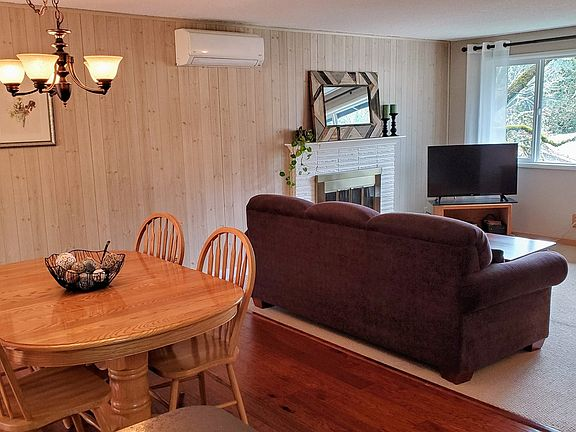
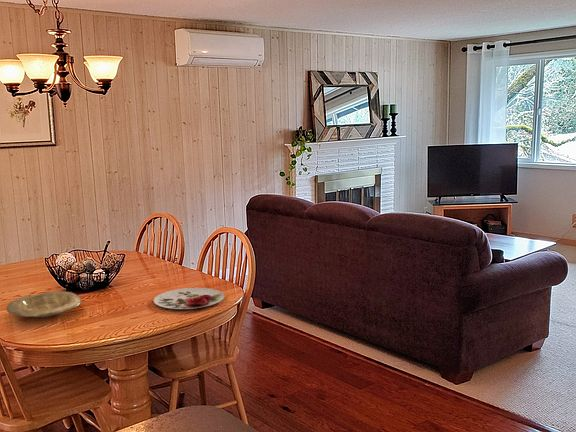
+ plate [153,287,225,310]
+ plate [5,290,83,318]
